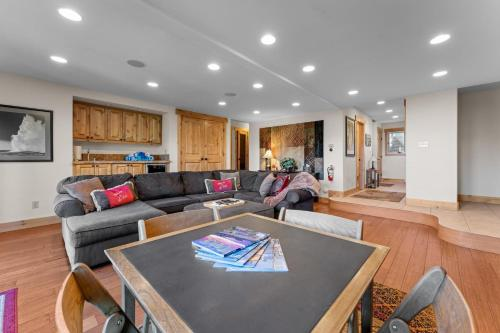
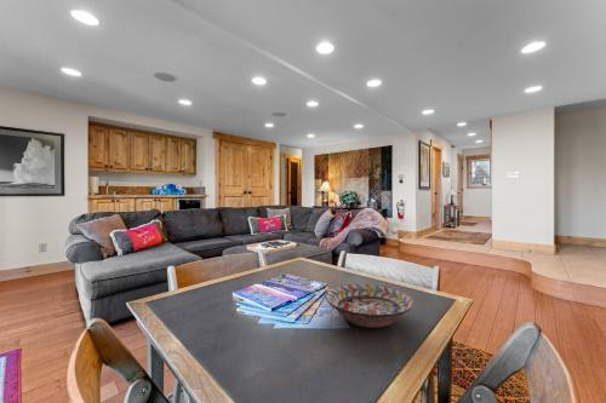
+ decorative bowl [324,283,415,329]
